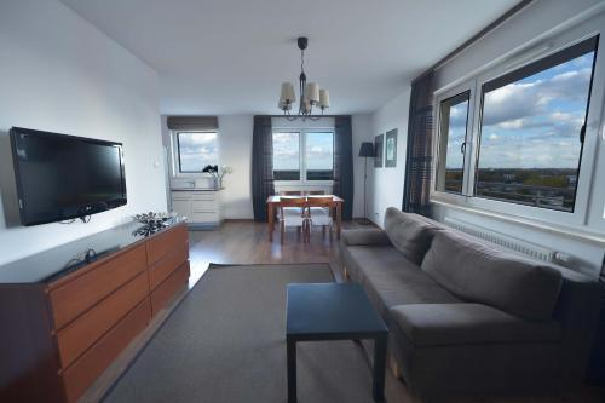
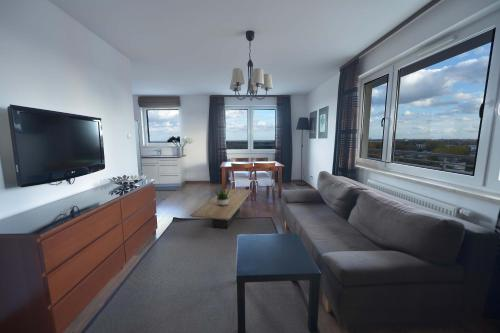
+ potted plant [213,184,232,206]
+ coffee table [189,188,253,229]
